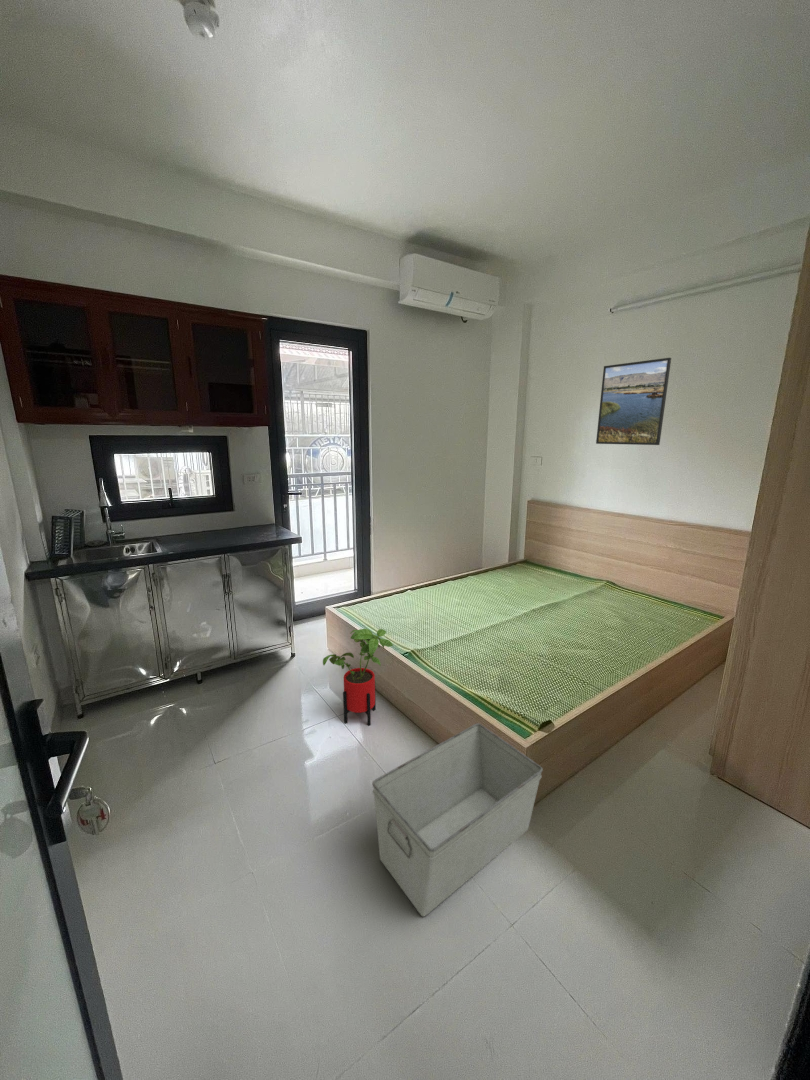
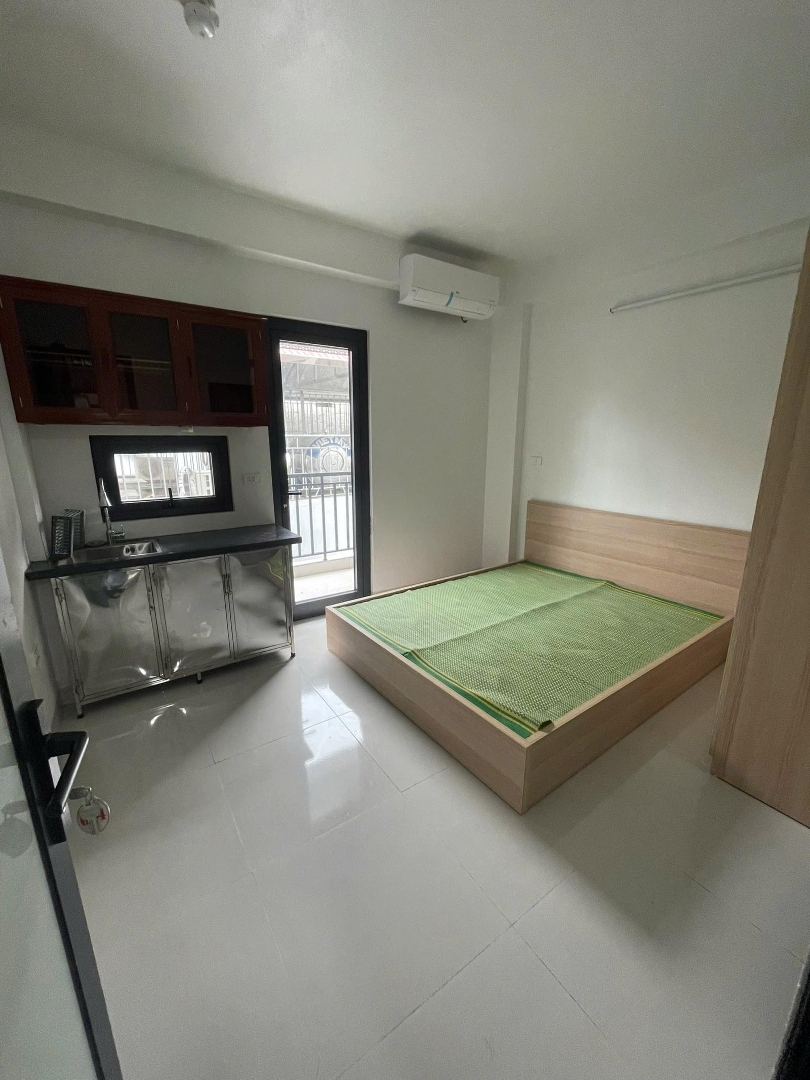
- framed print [595,357,672,446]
- storage bin [371,722,544,918]
- house plant [322,628,394,727]
